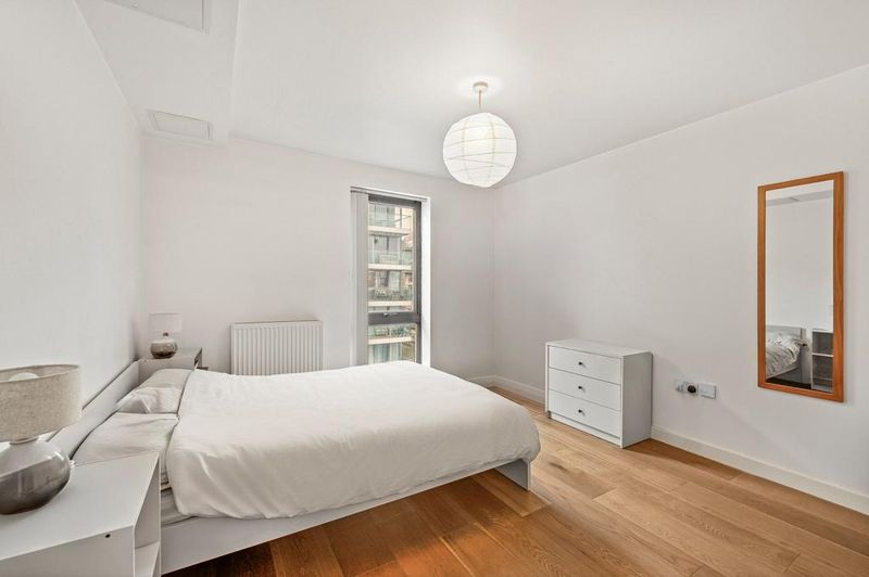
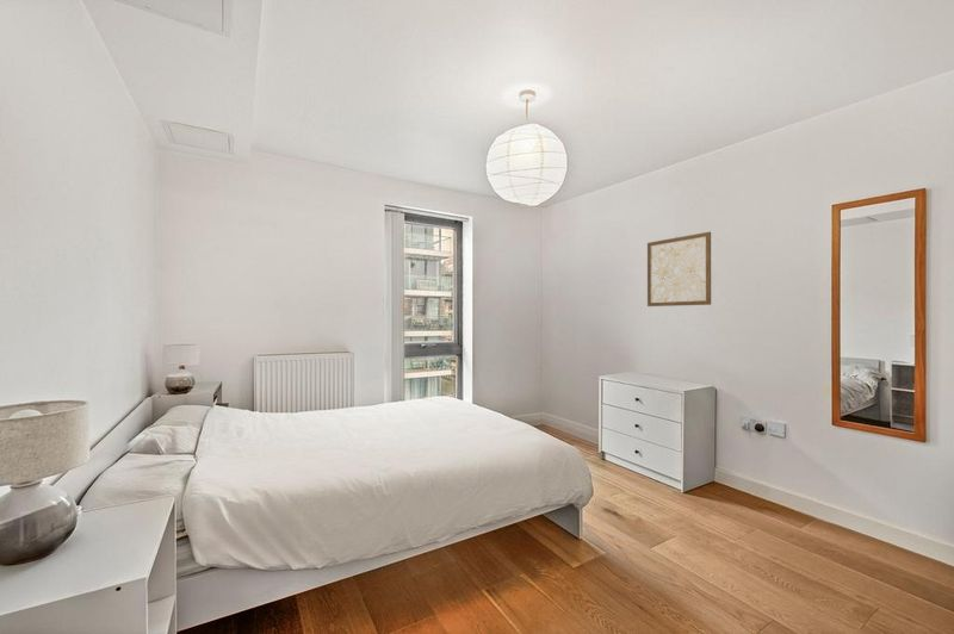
+ wall art [646,231,712,307]
